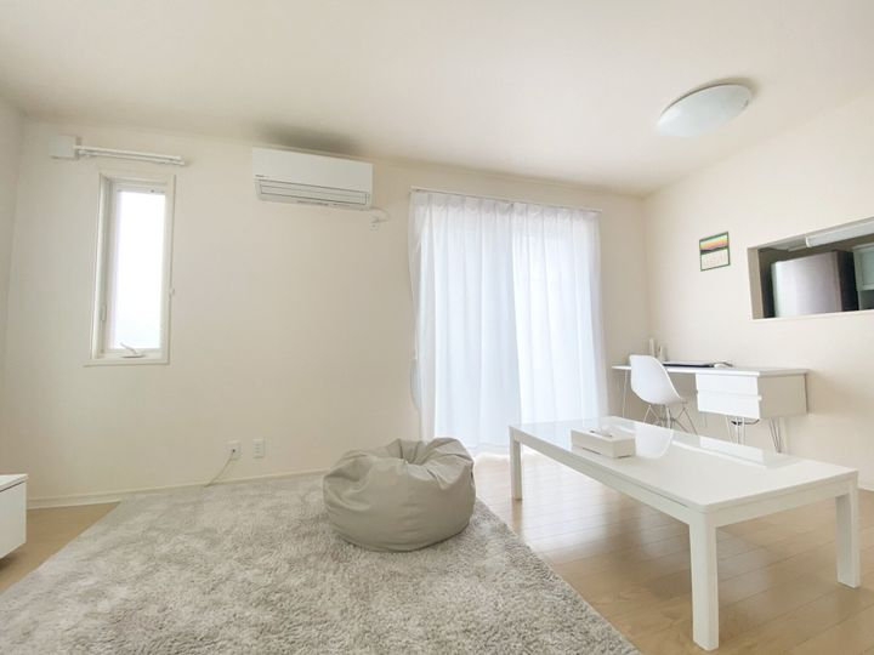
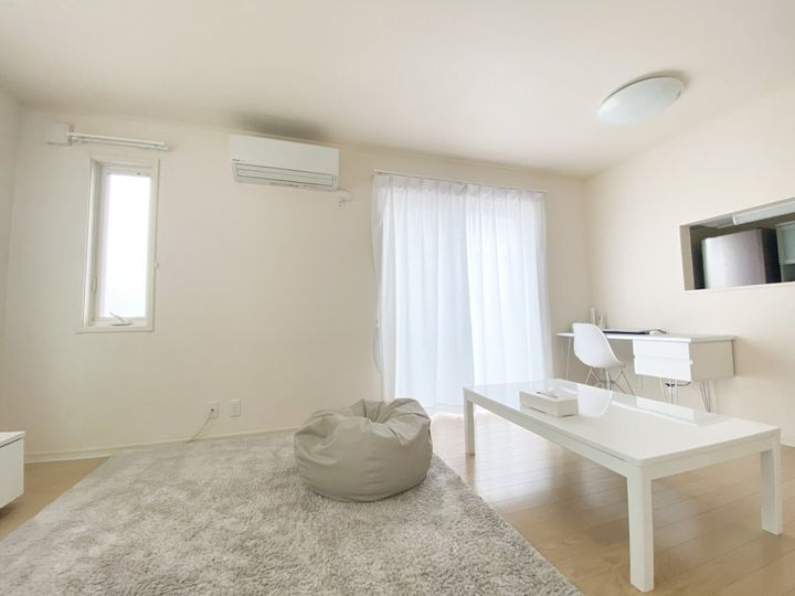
- calendar [698,229,732,273]
